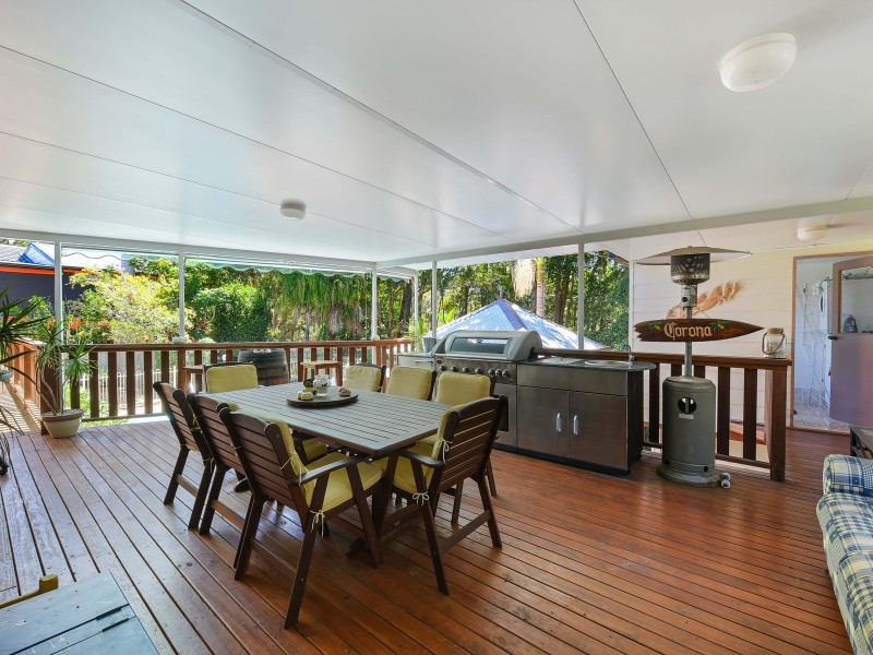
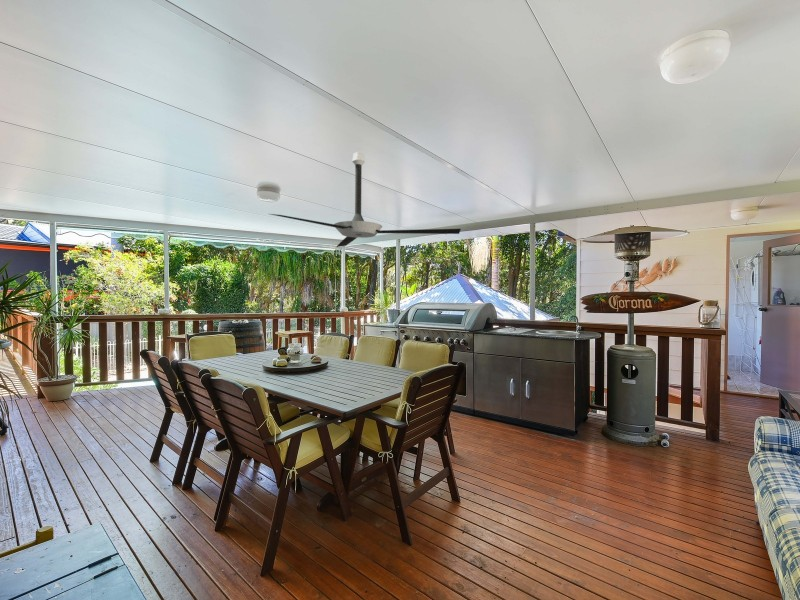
+ ceiling fan [269,152,462,248]
